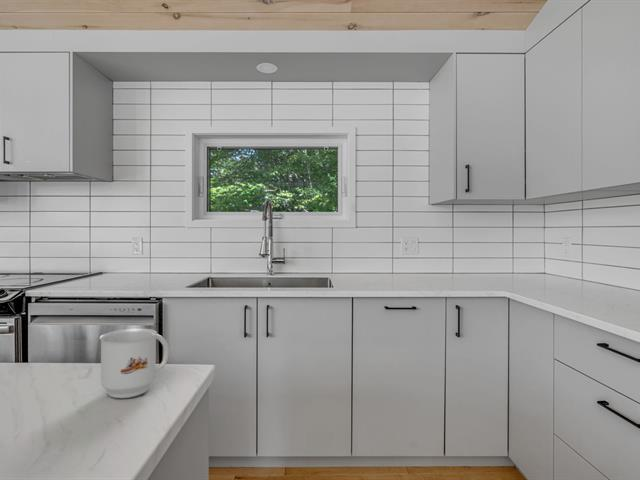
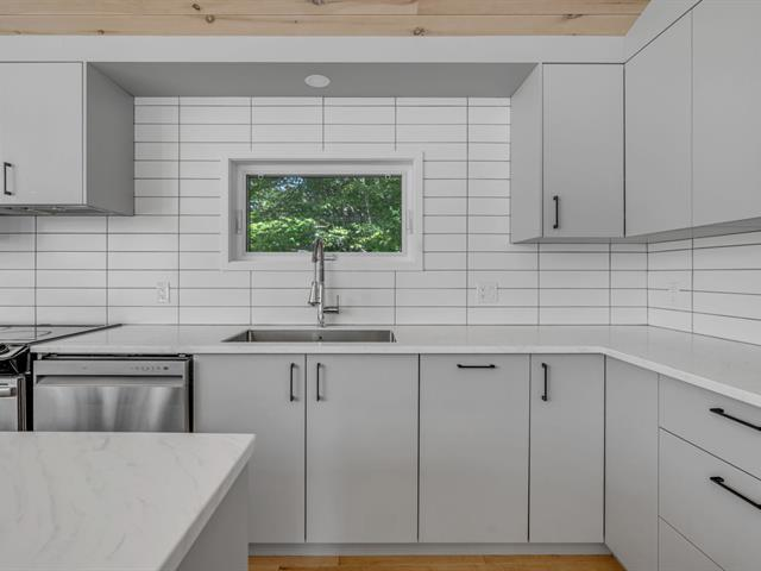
- mug [99,328,170,399]
